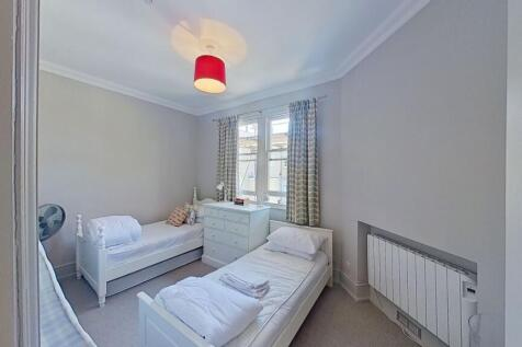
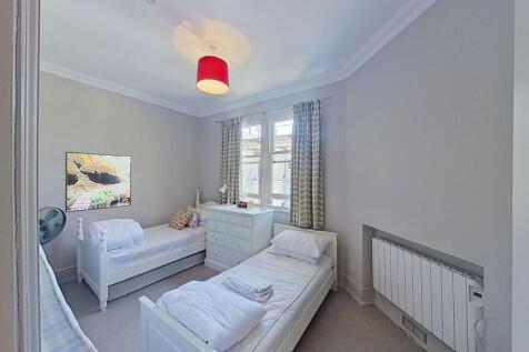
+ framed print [64,151,132,213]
